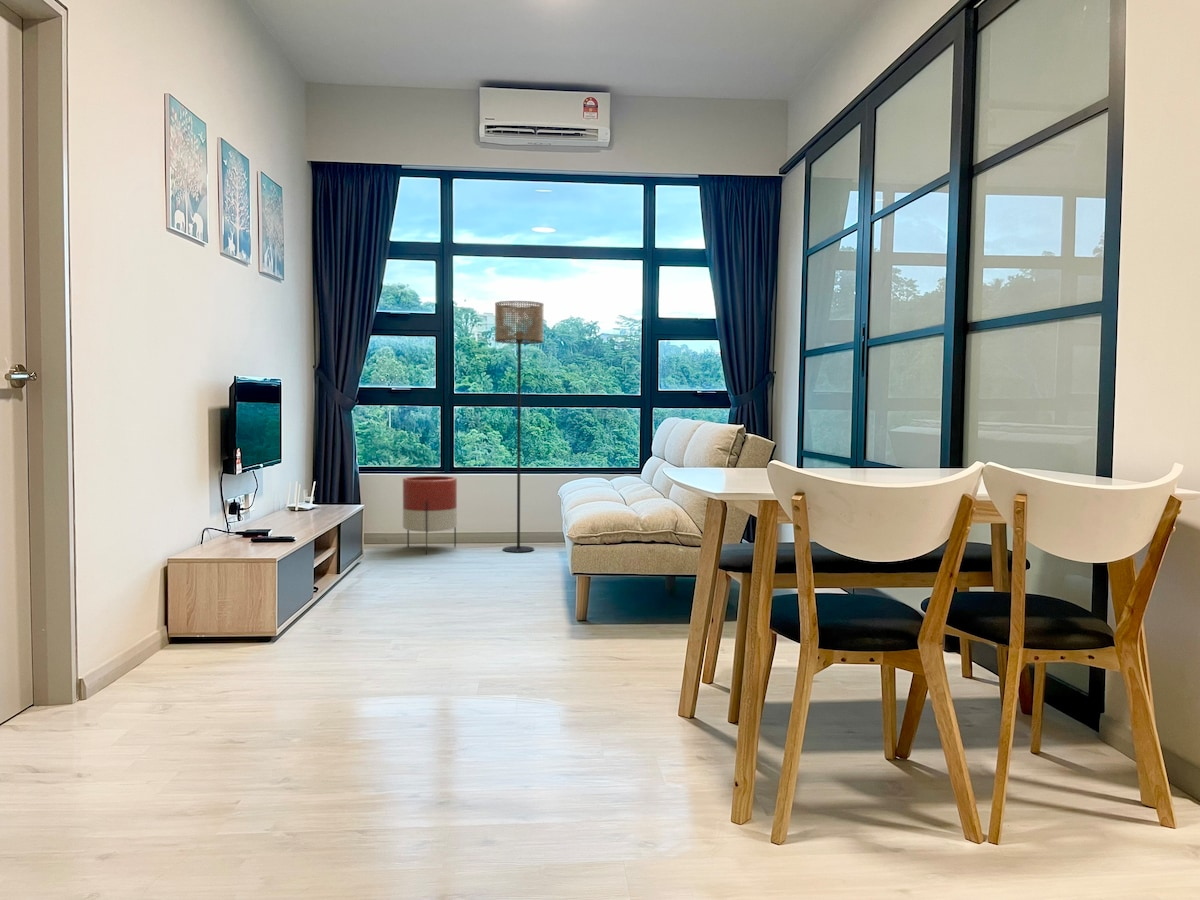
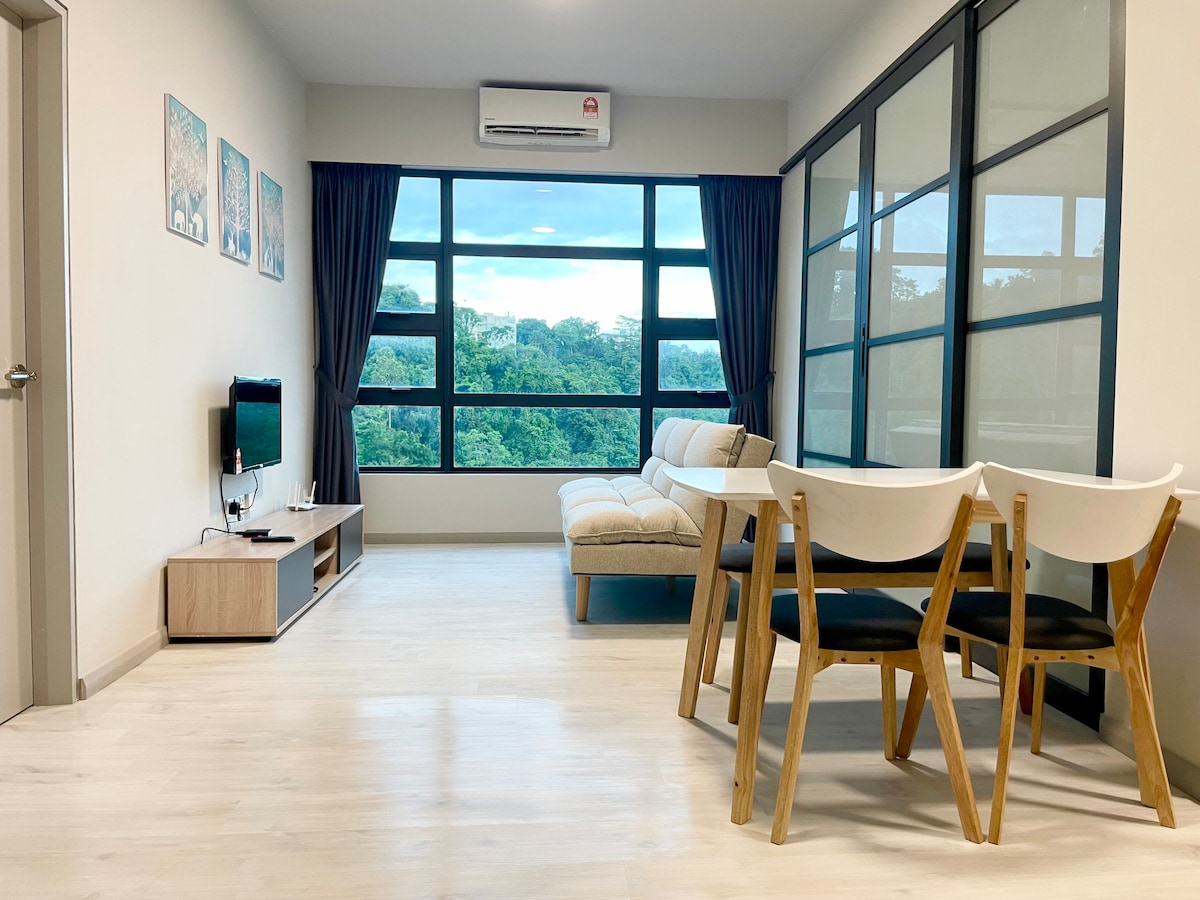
- floor lamp [494,300,545,553]
- planter [402,475,458,555]
